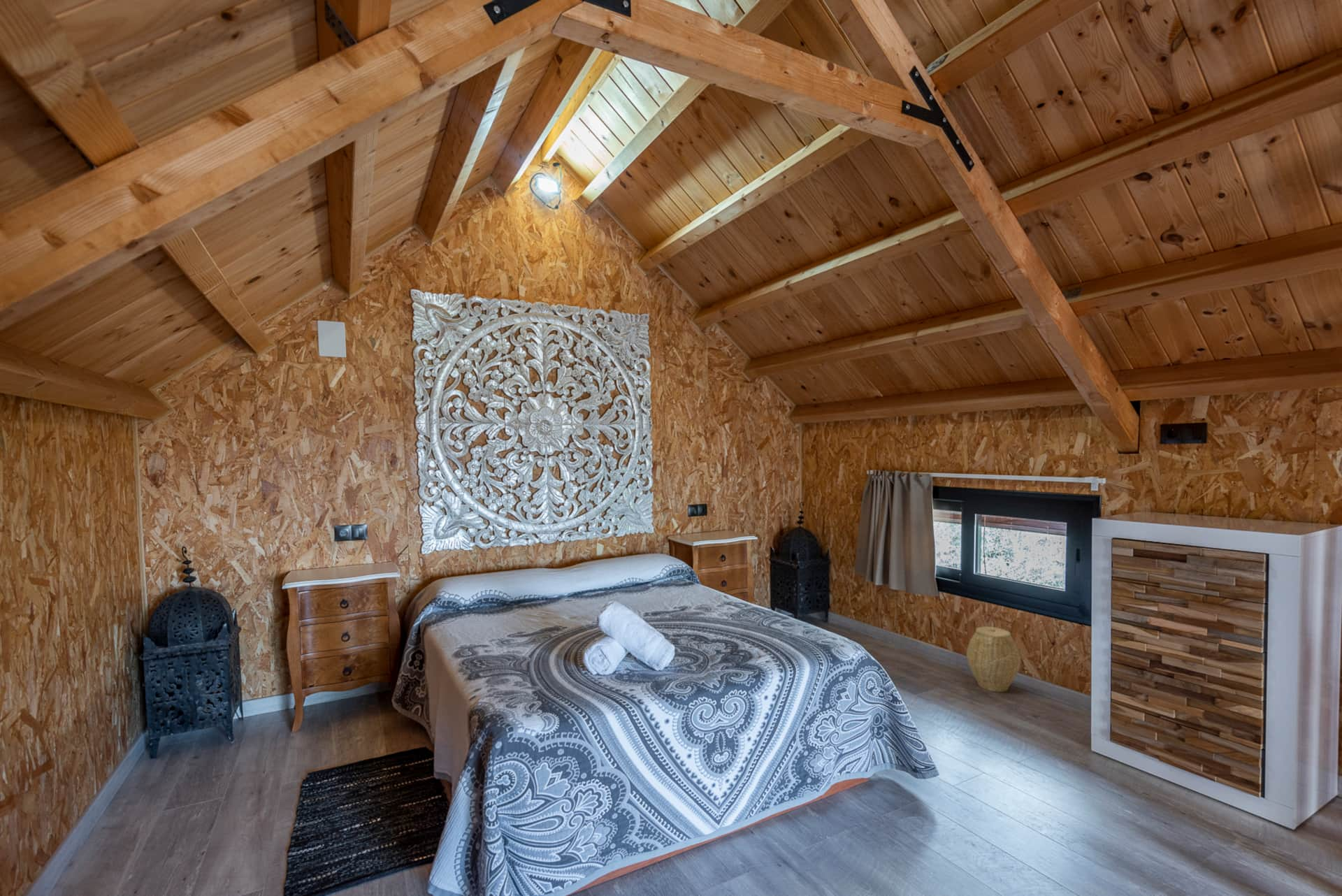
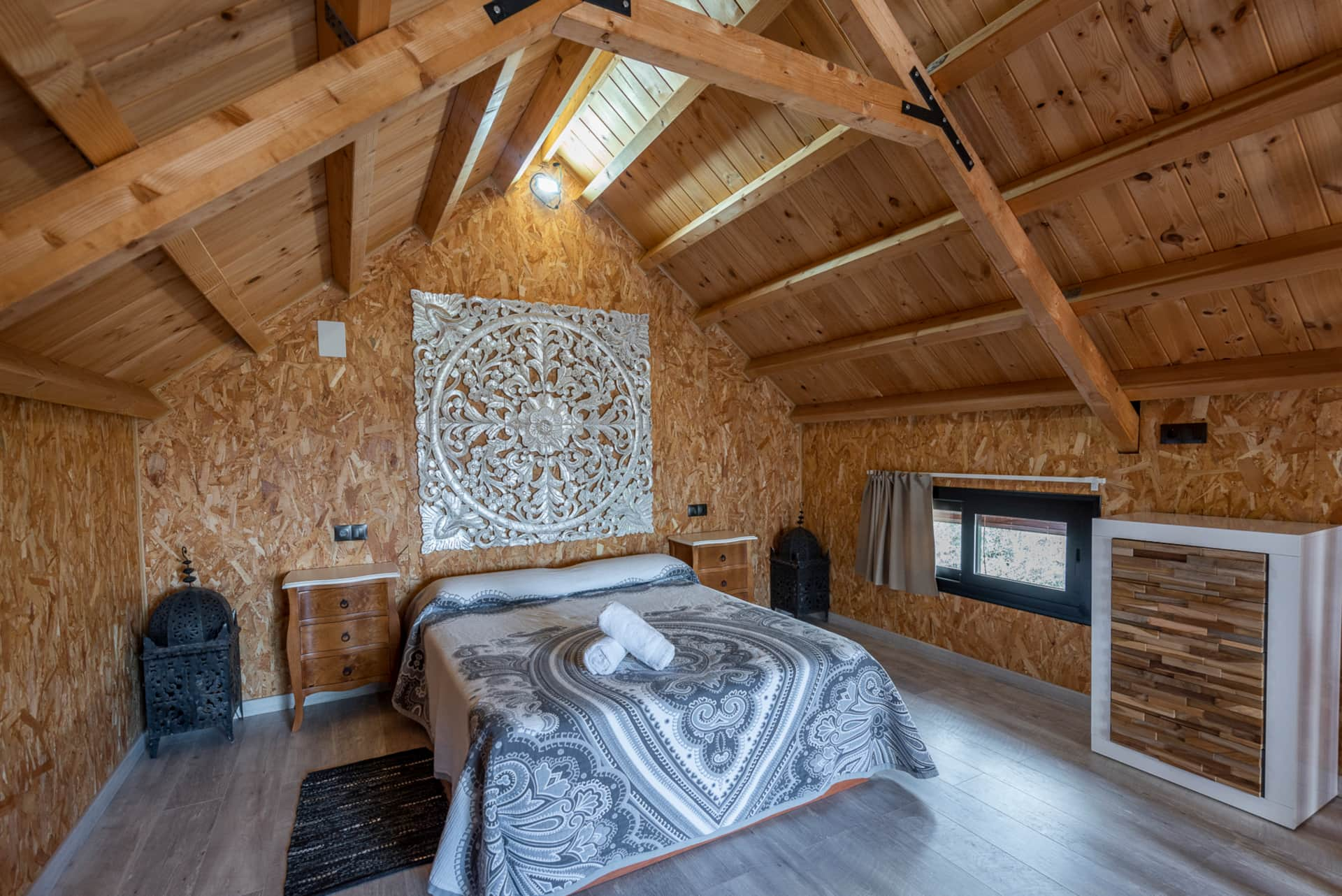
- woven basket [966,626,1021,693]
